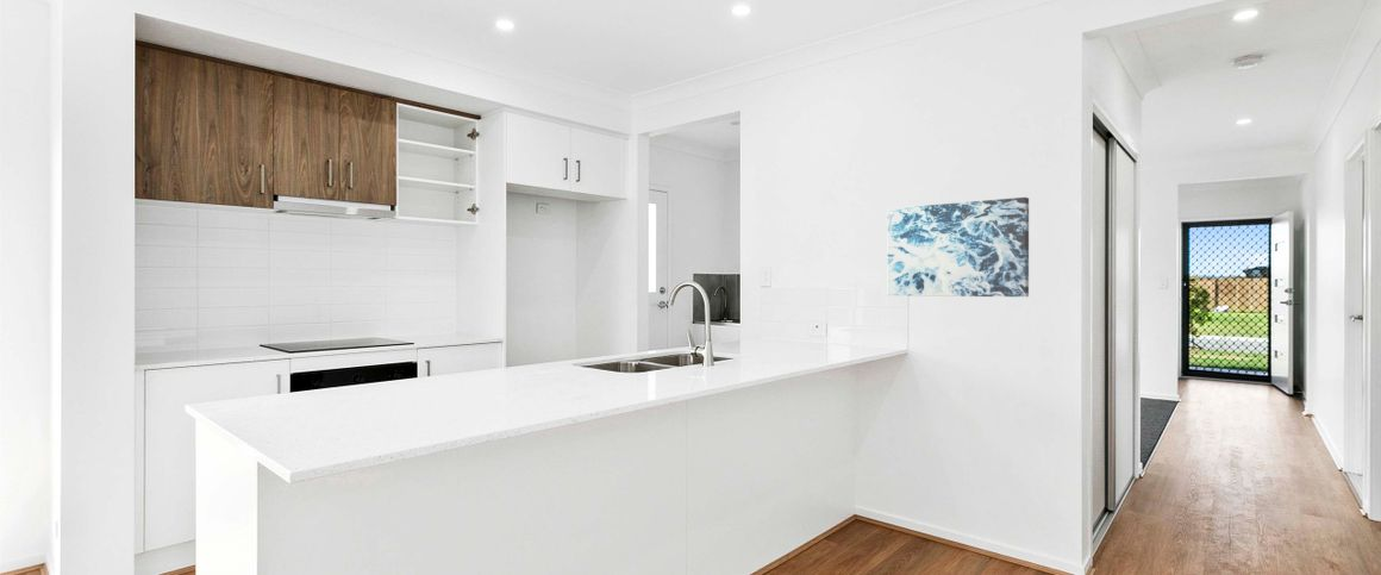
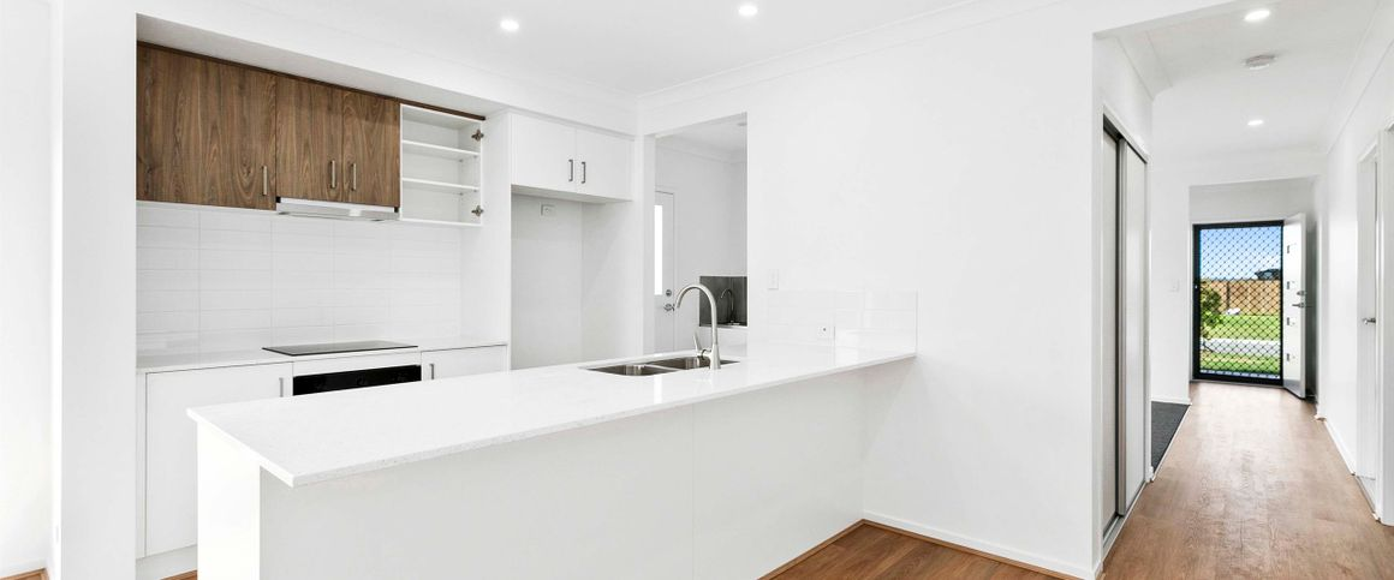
- wall art [887,196,1030,298]
